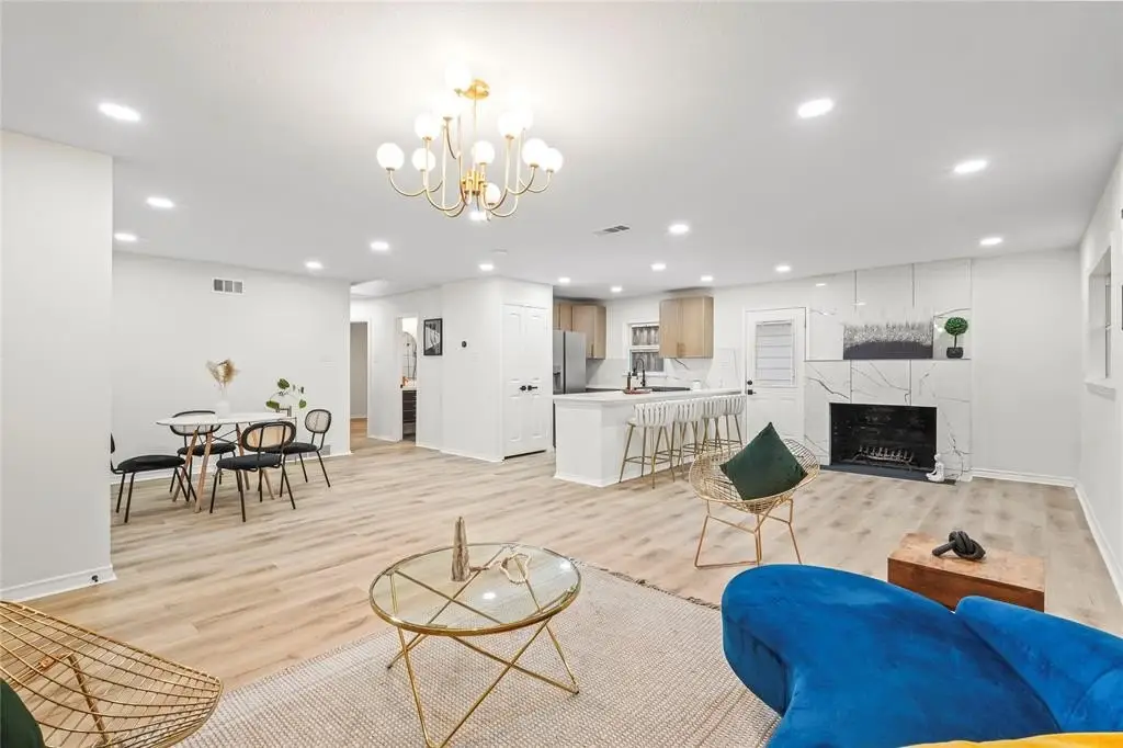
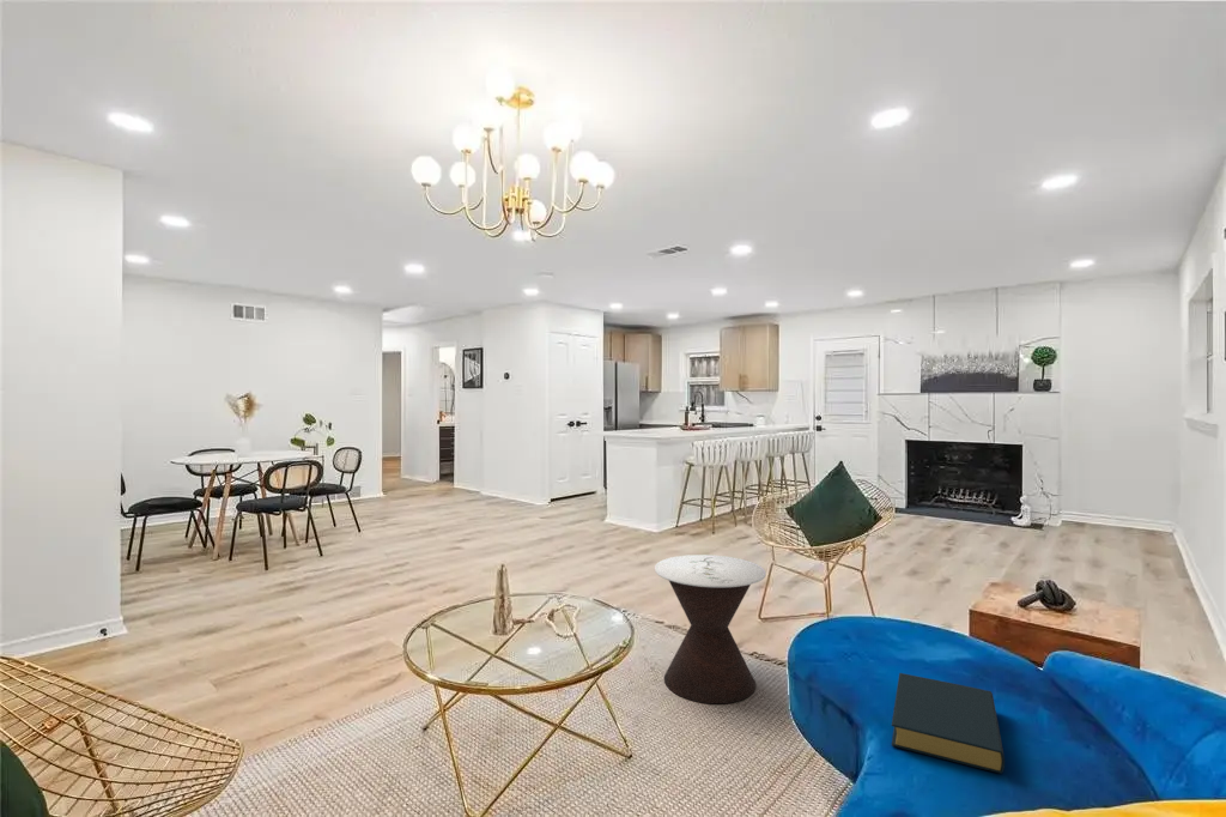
+ side table [654,553,767,704]
+ hardback book [891,672,1006,775]
